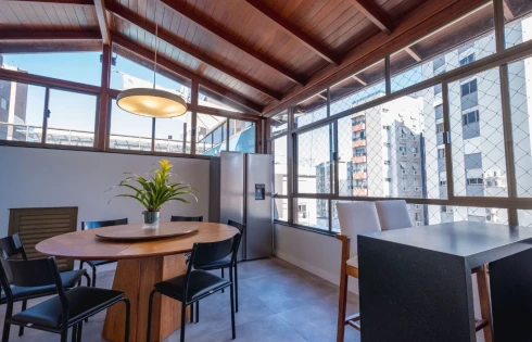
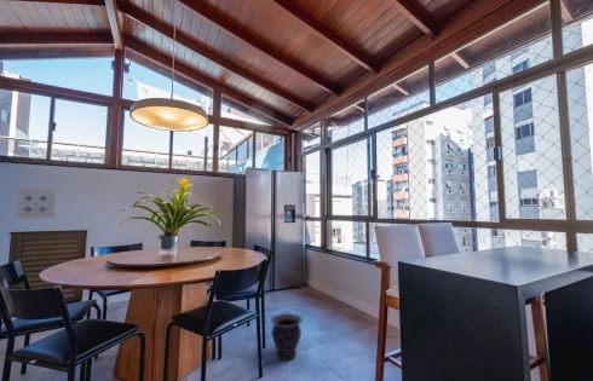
+ vase [270,312,303,362]
+ wall art [13,187,58,220]
